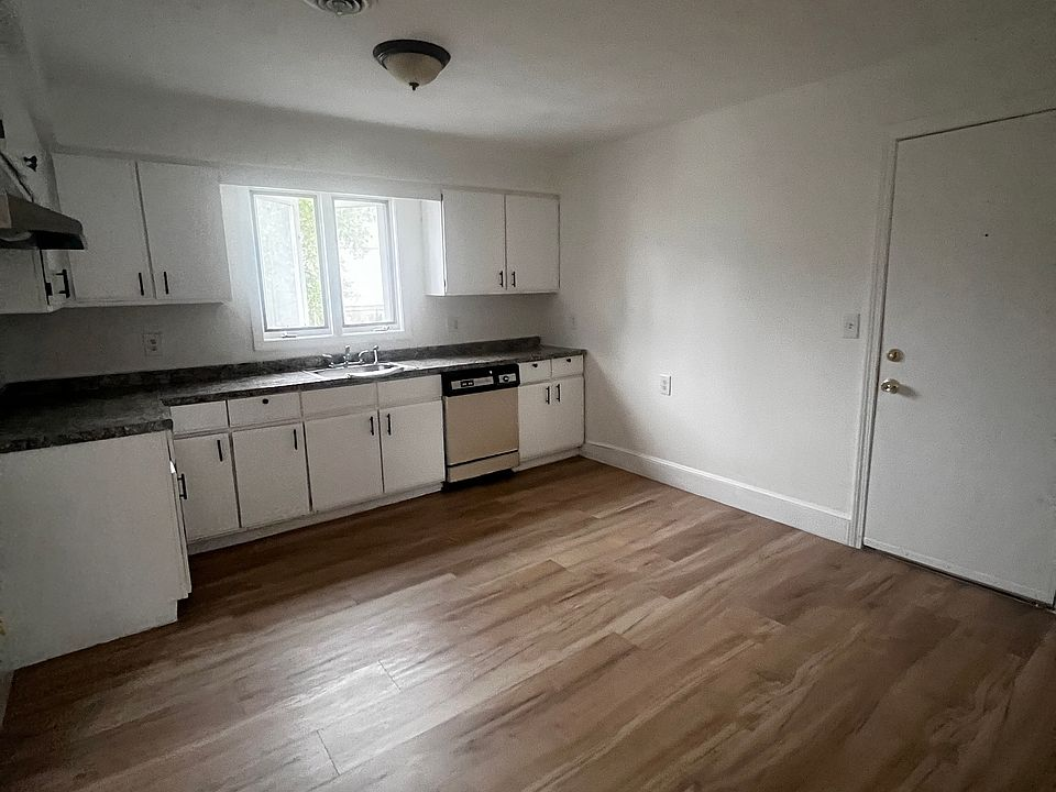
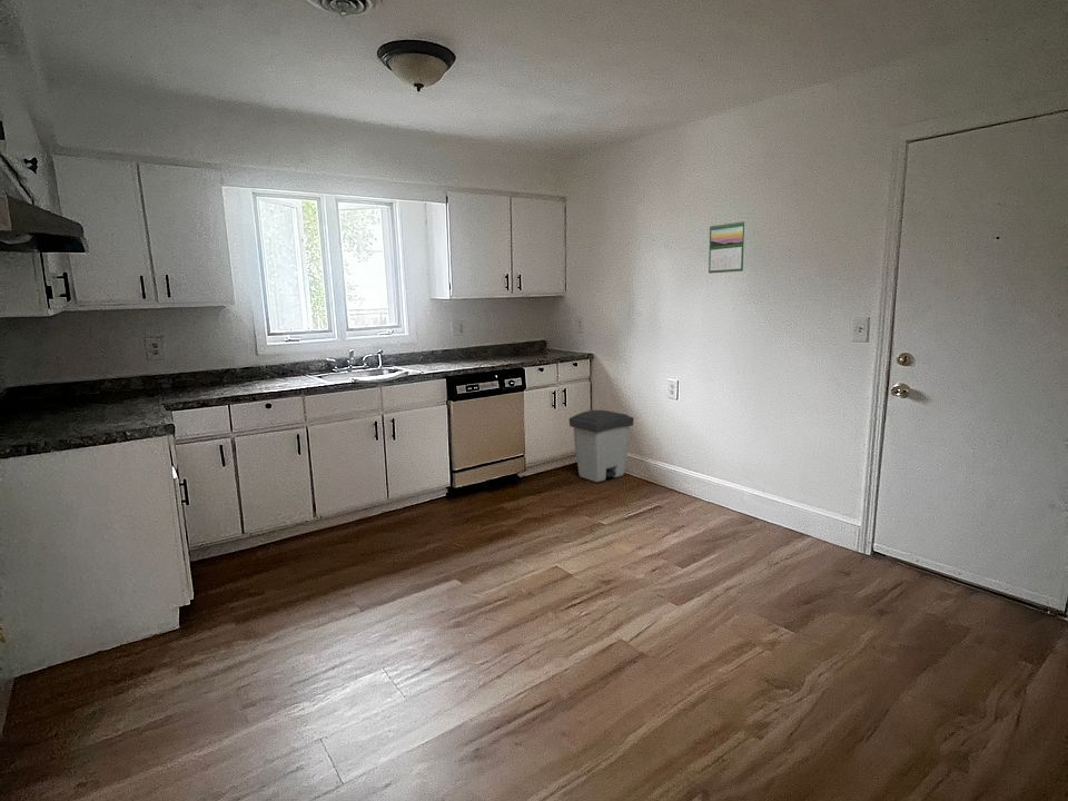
+ calendar [708,219,746,275]
+ trash can [568,409,635,483]
